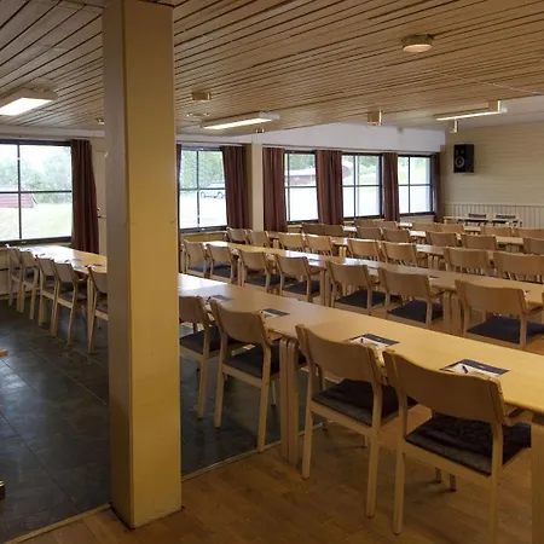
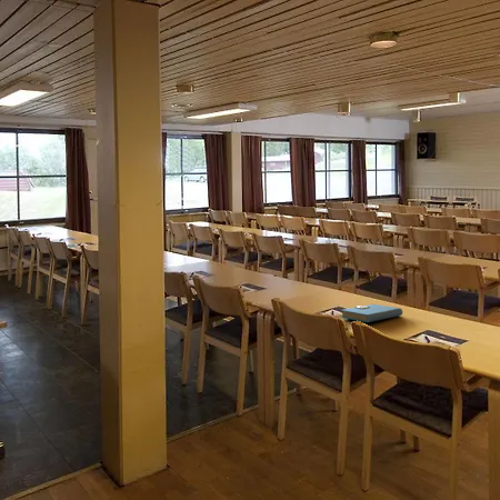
+ book [340,303,403,323]
